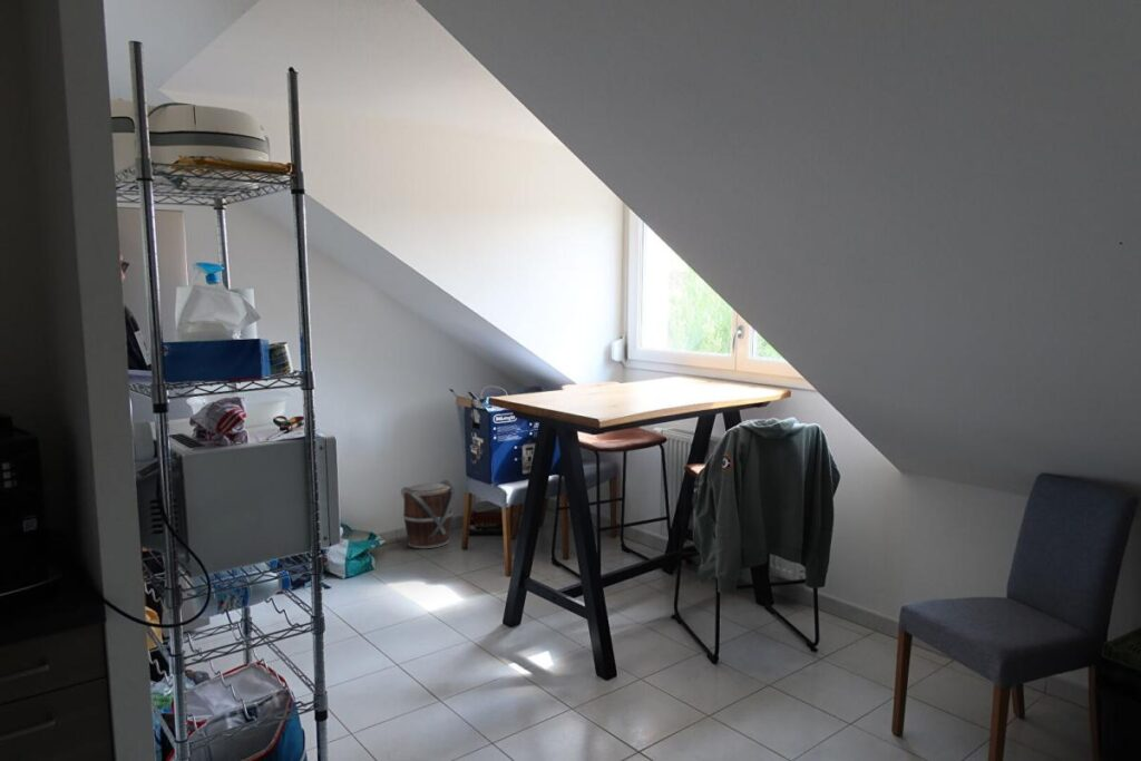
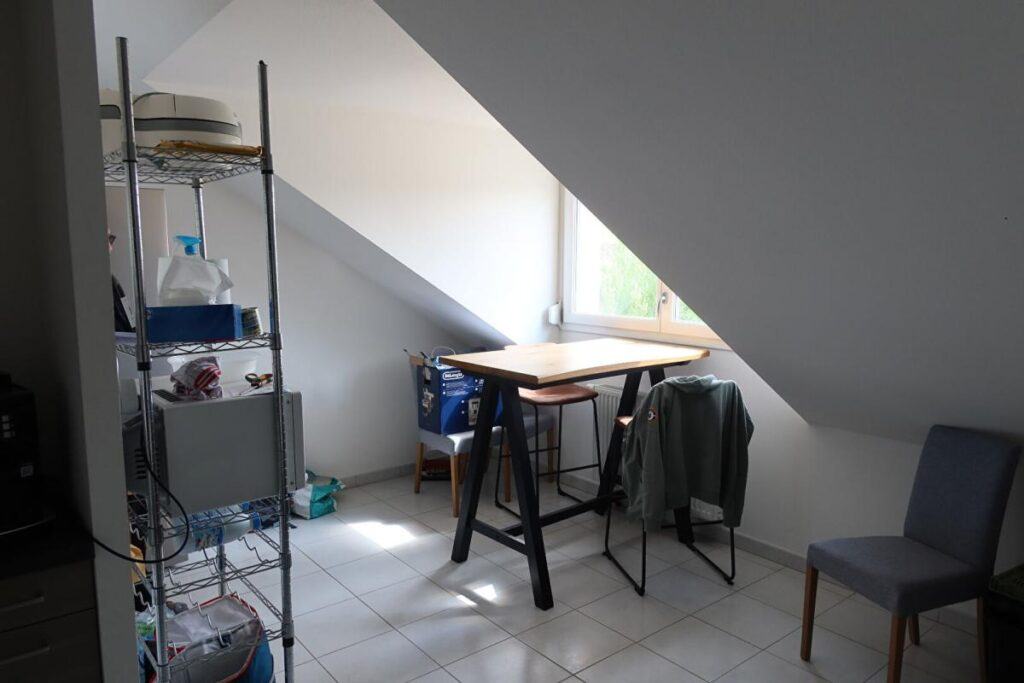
- bucket [400,479,456,549]
